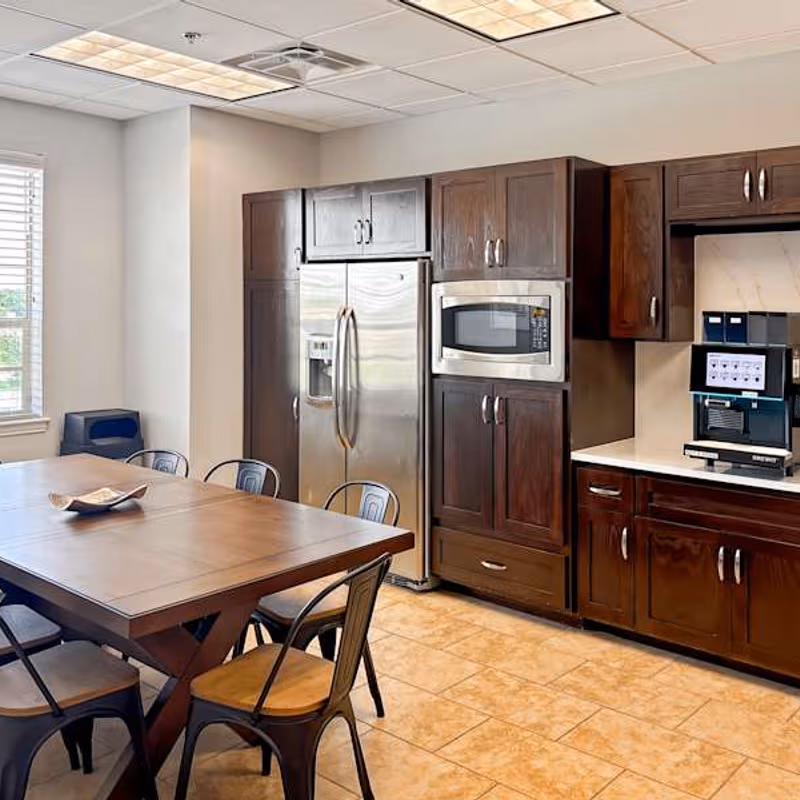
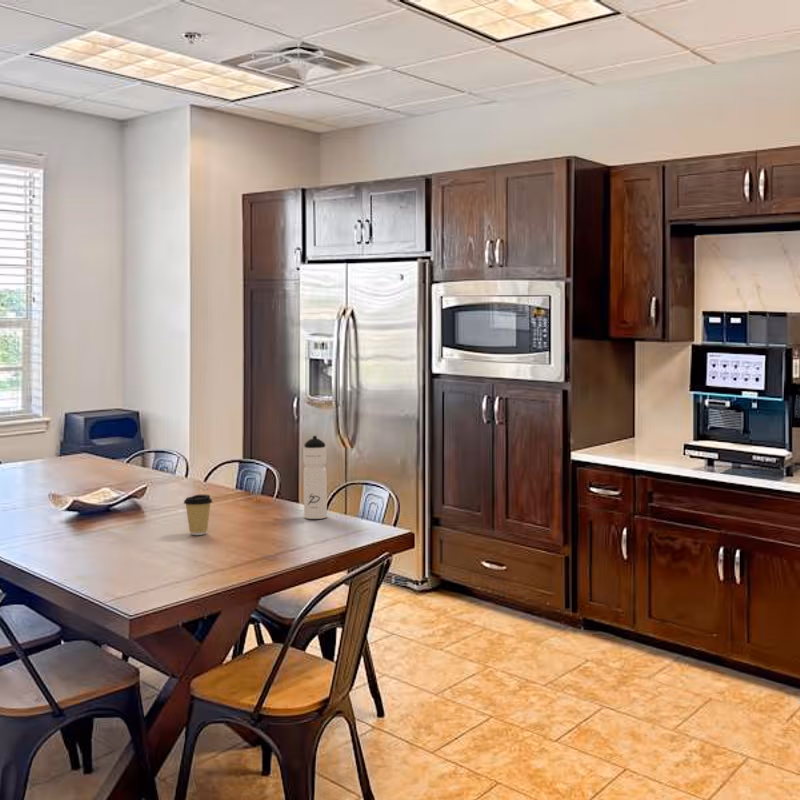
+ coffee cup [183,494,213,536]
+ water bottle [302,435,328,520]
